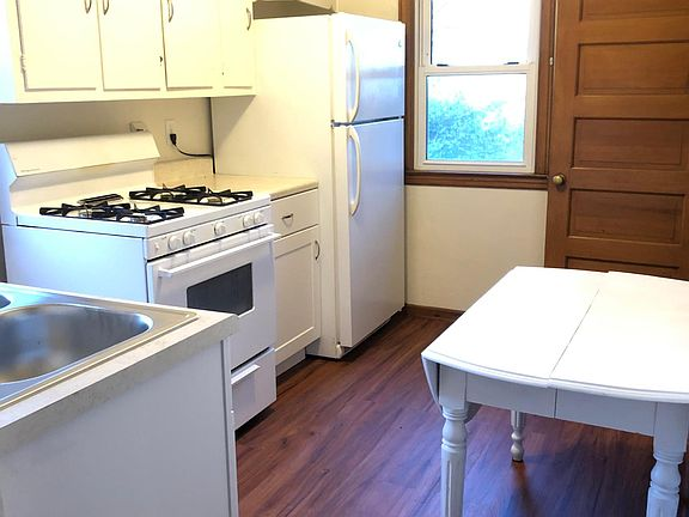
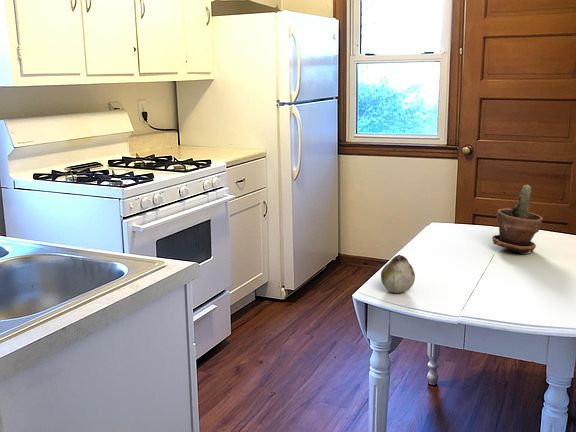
+ fruit [380,254,416,294]
+ potted plant [491,184,544,255]
